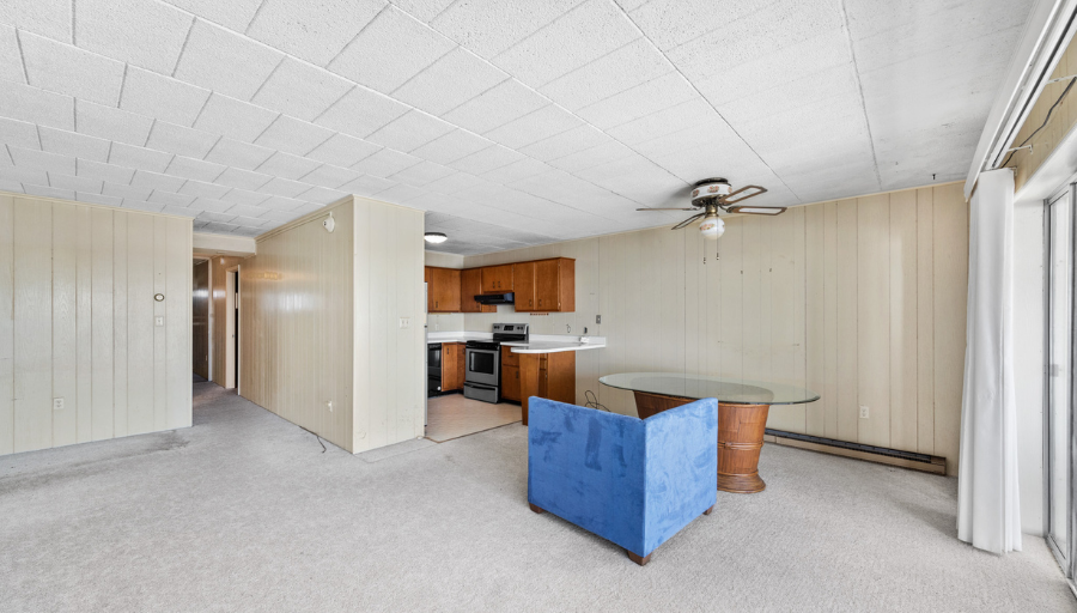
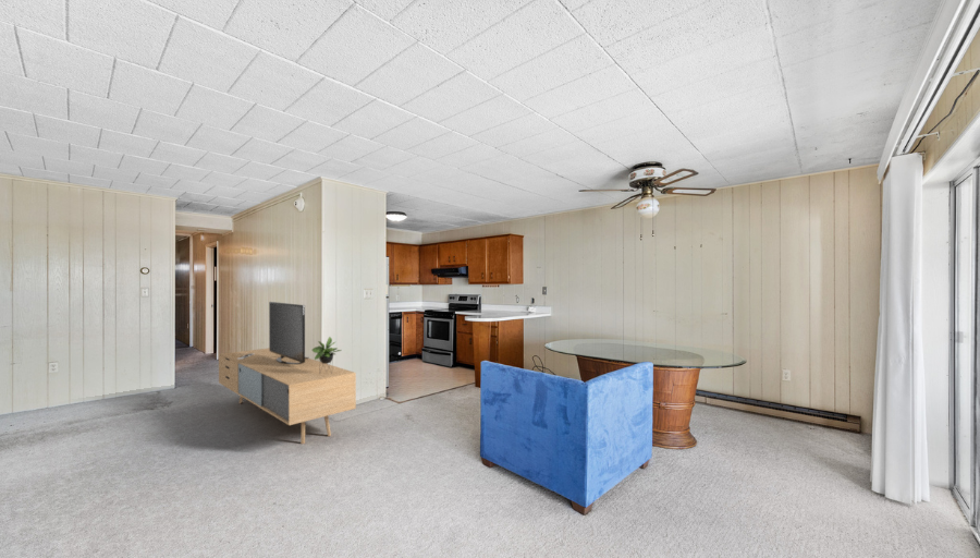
+ media console [218,301,357,445]
